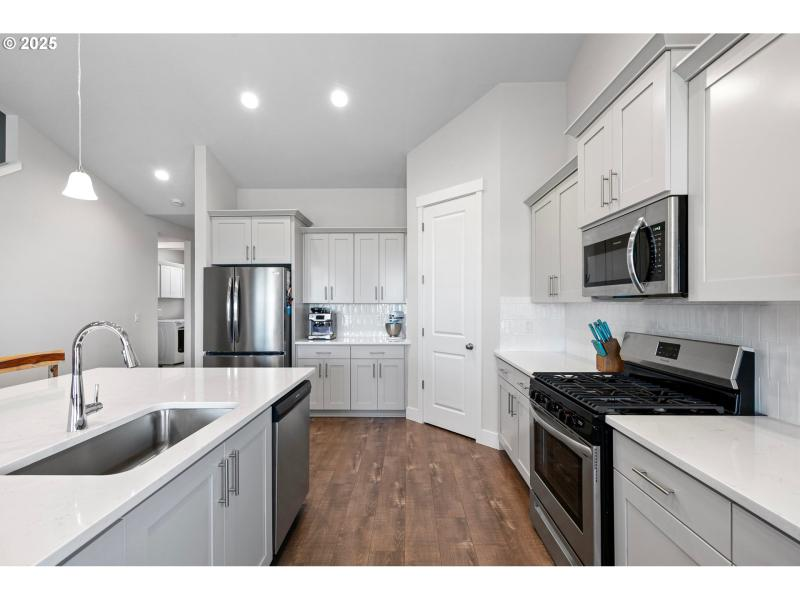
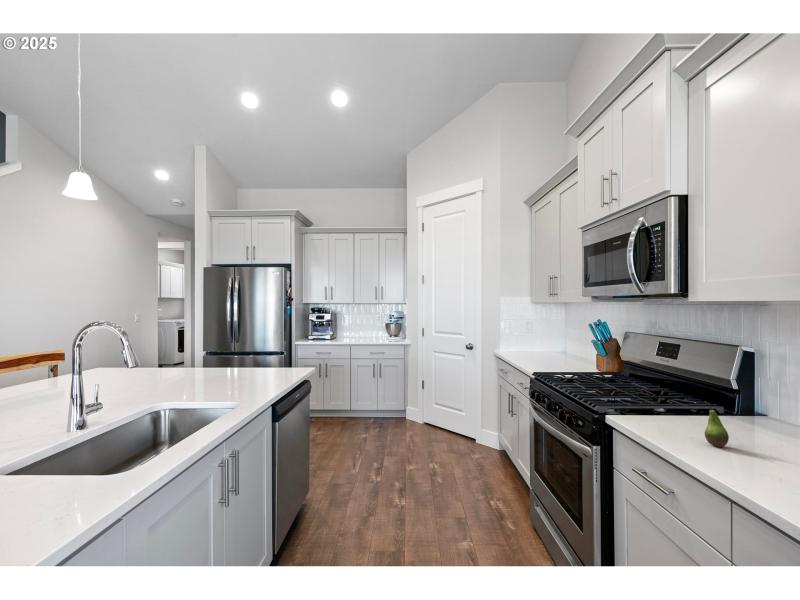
+ fruit [704,401,730,448]
